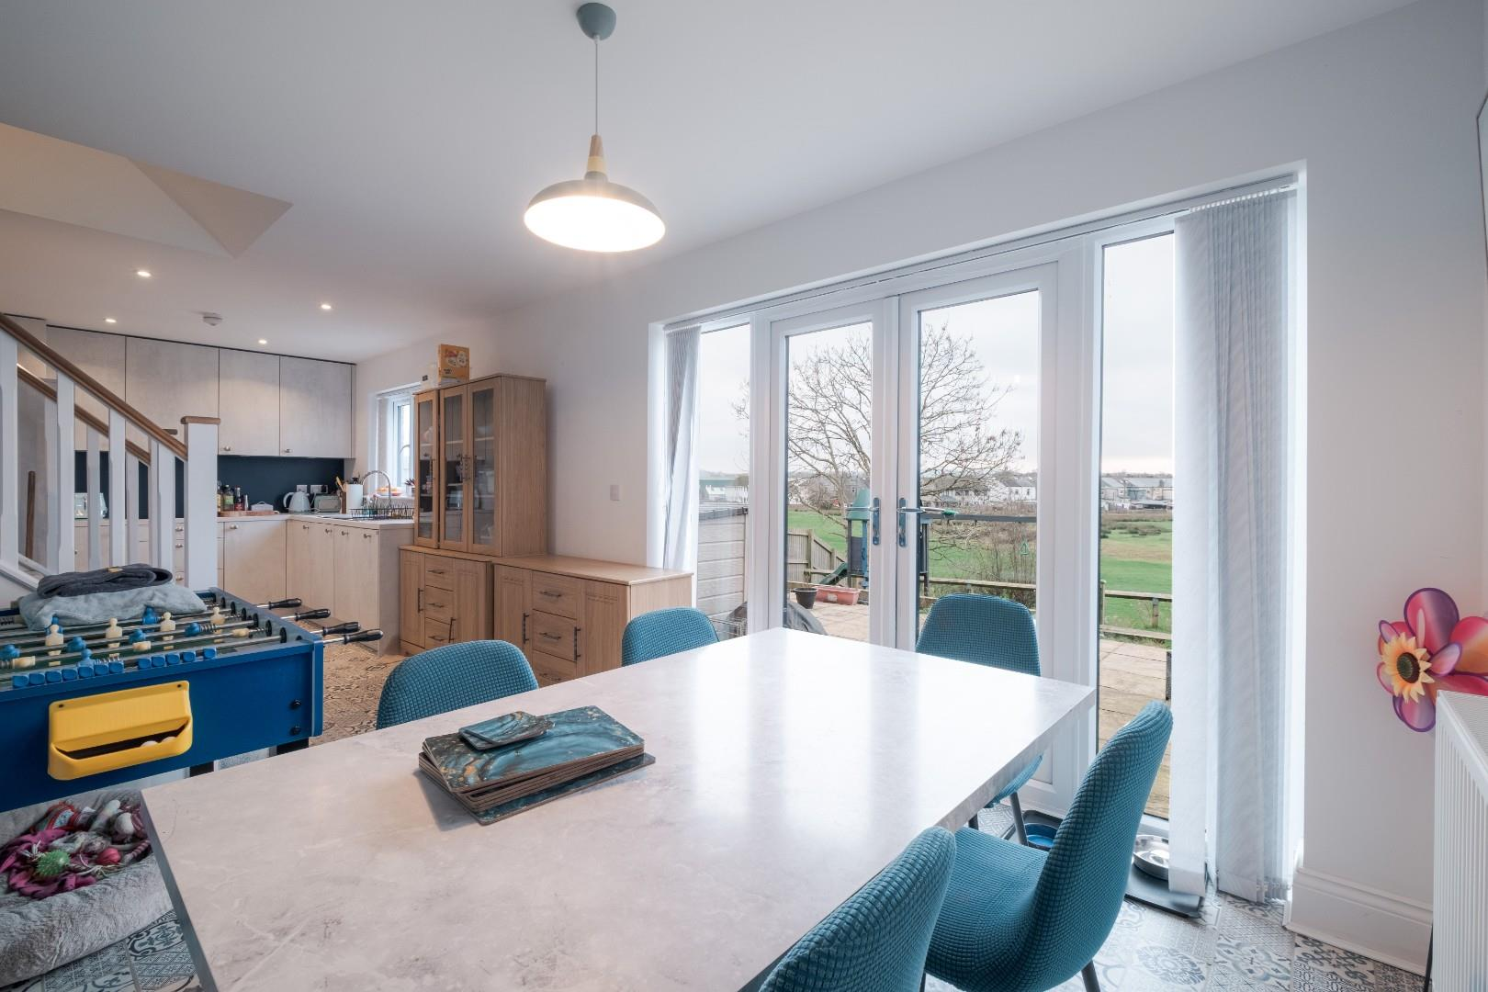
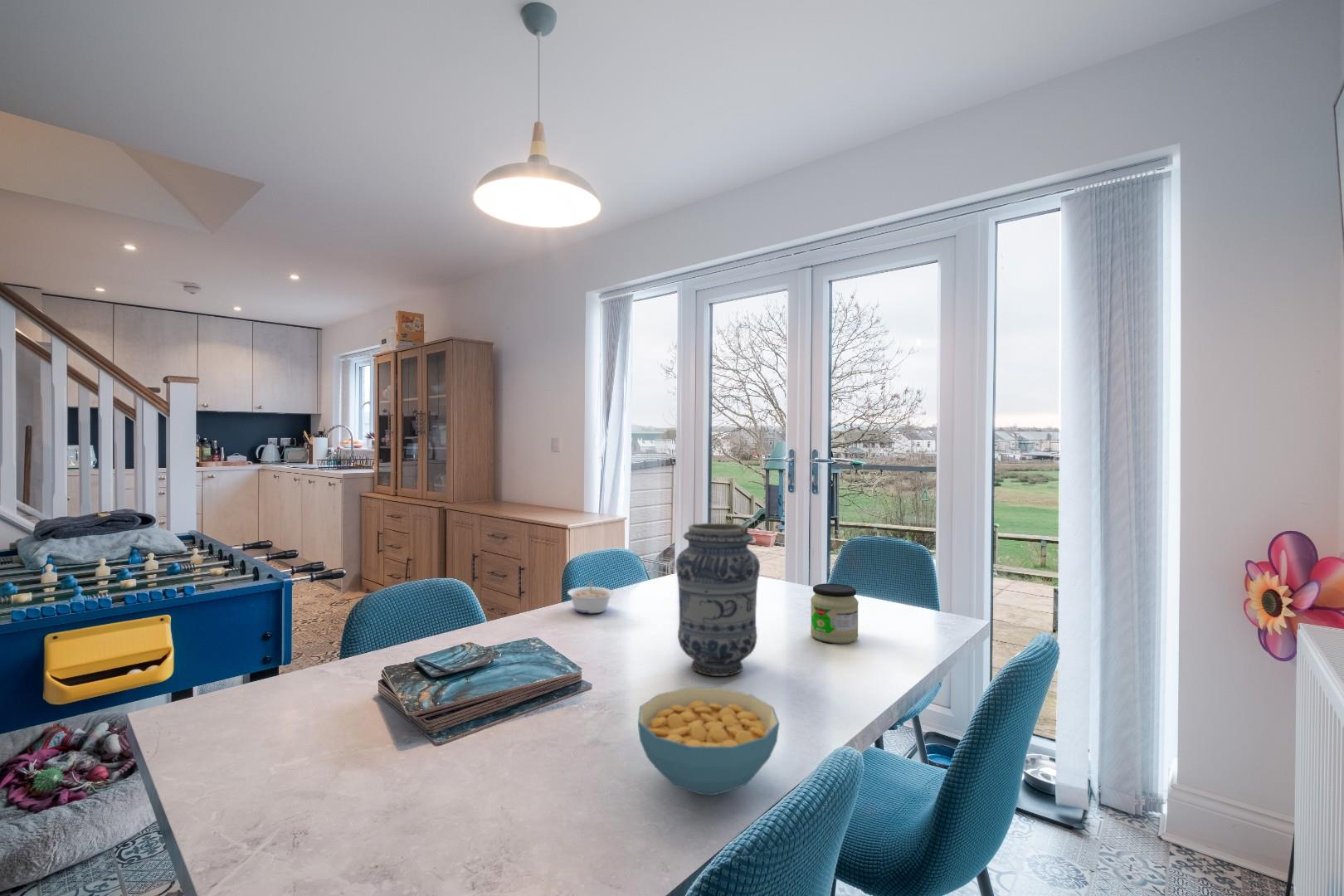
+ legume [567,580,615,614]
+ vase [675,523,761,677]
+ jar [810,582,859,644]
+ cereal bowl [637,687,780,796]
